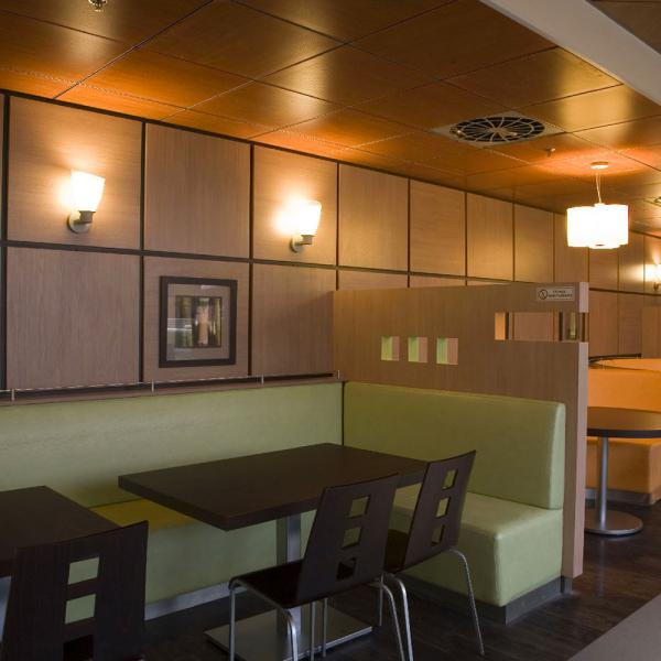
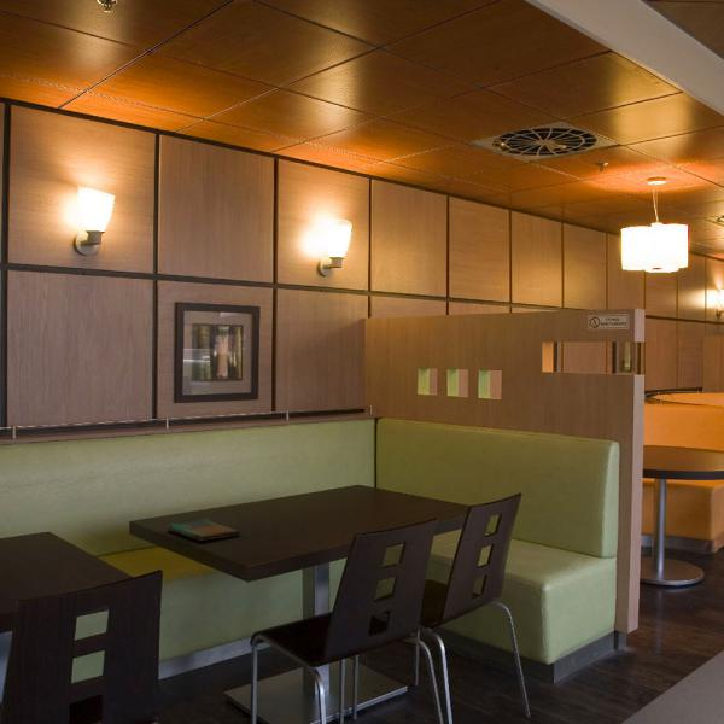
+ dish towel [165,518,241,542]
